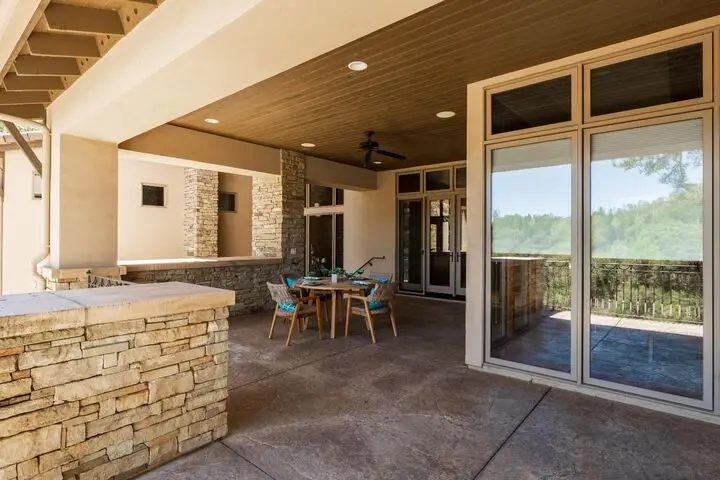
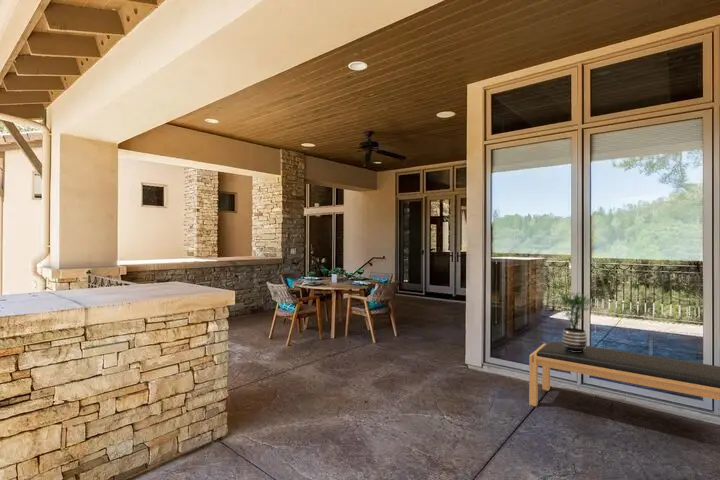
+ bench [528,340,720,407]
+ potted plant [549,291,595,352]
